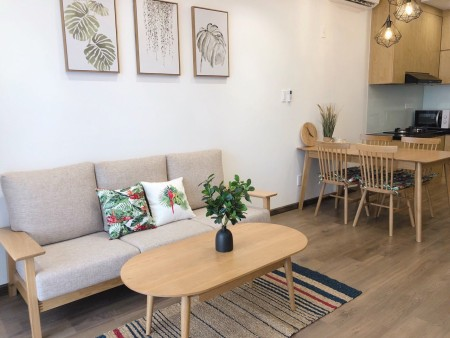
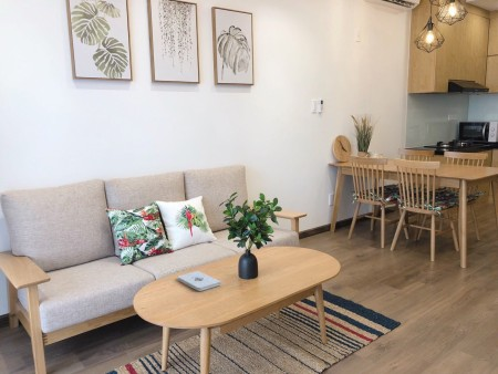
+ notepad [177,270,222,292]
